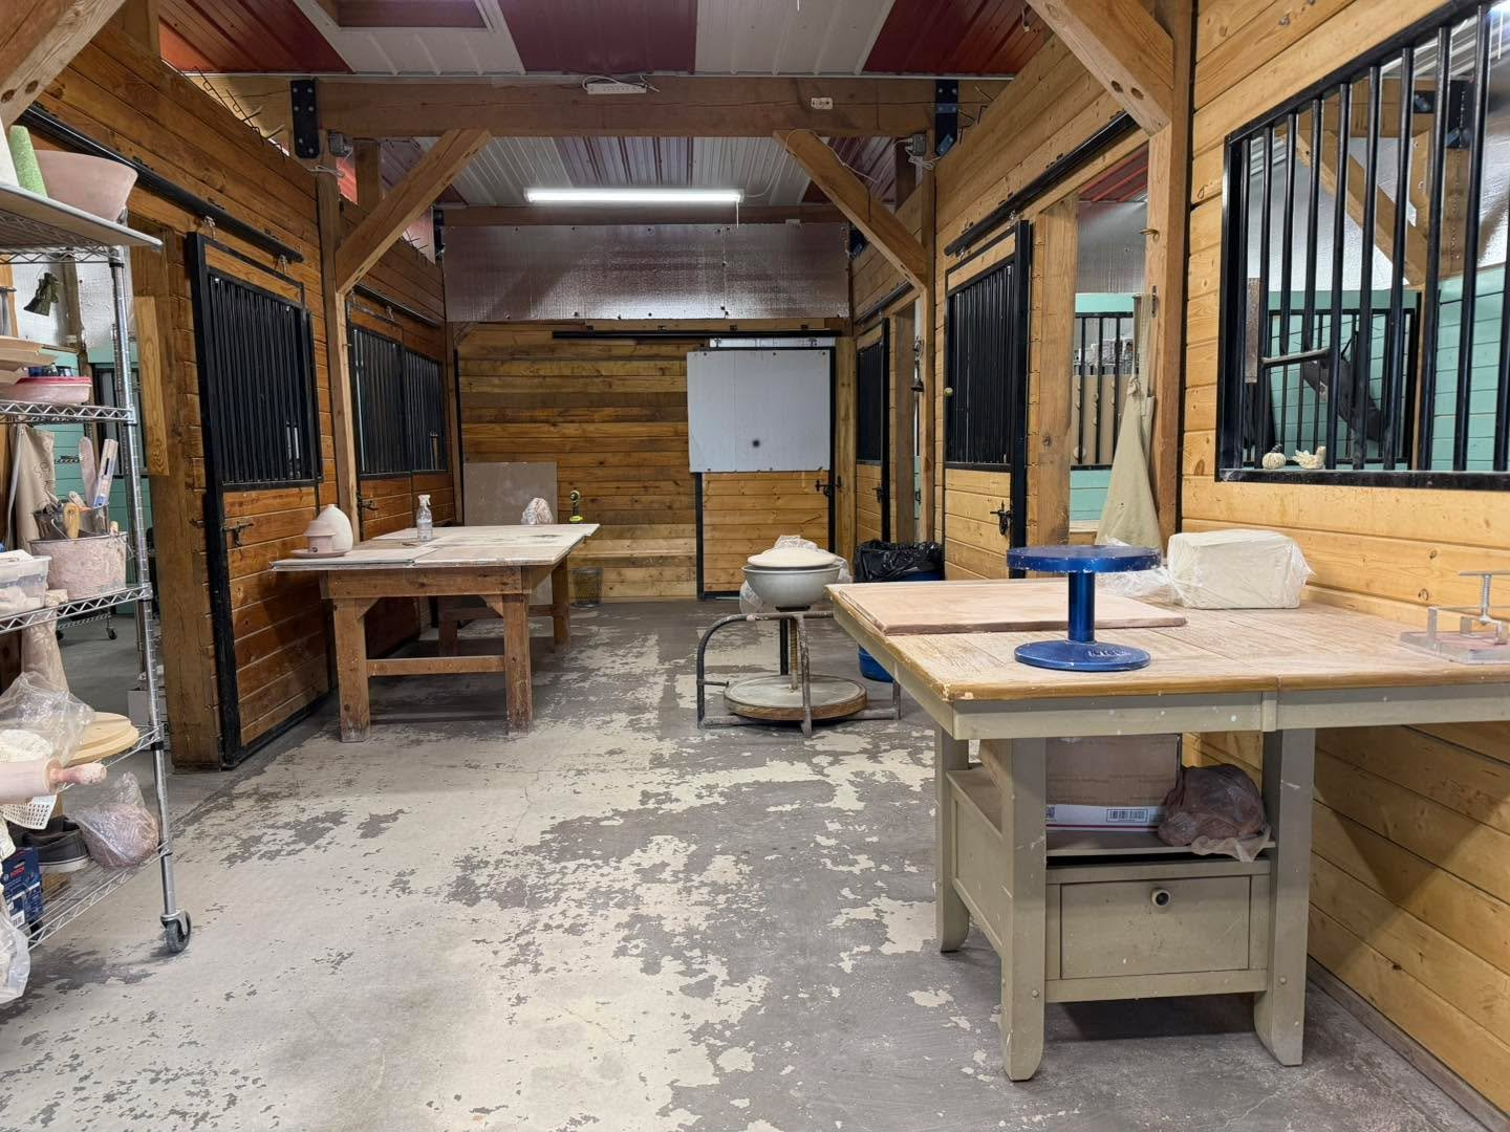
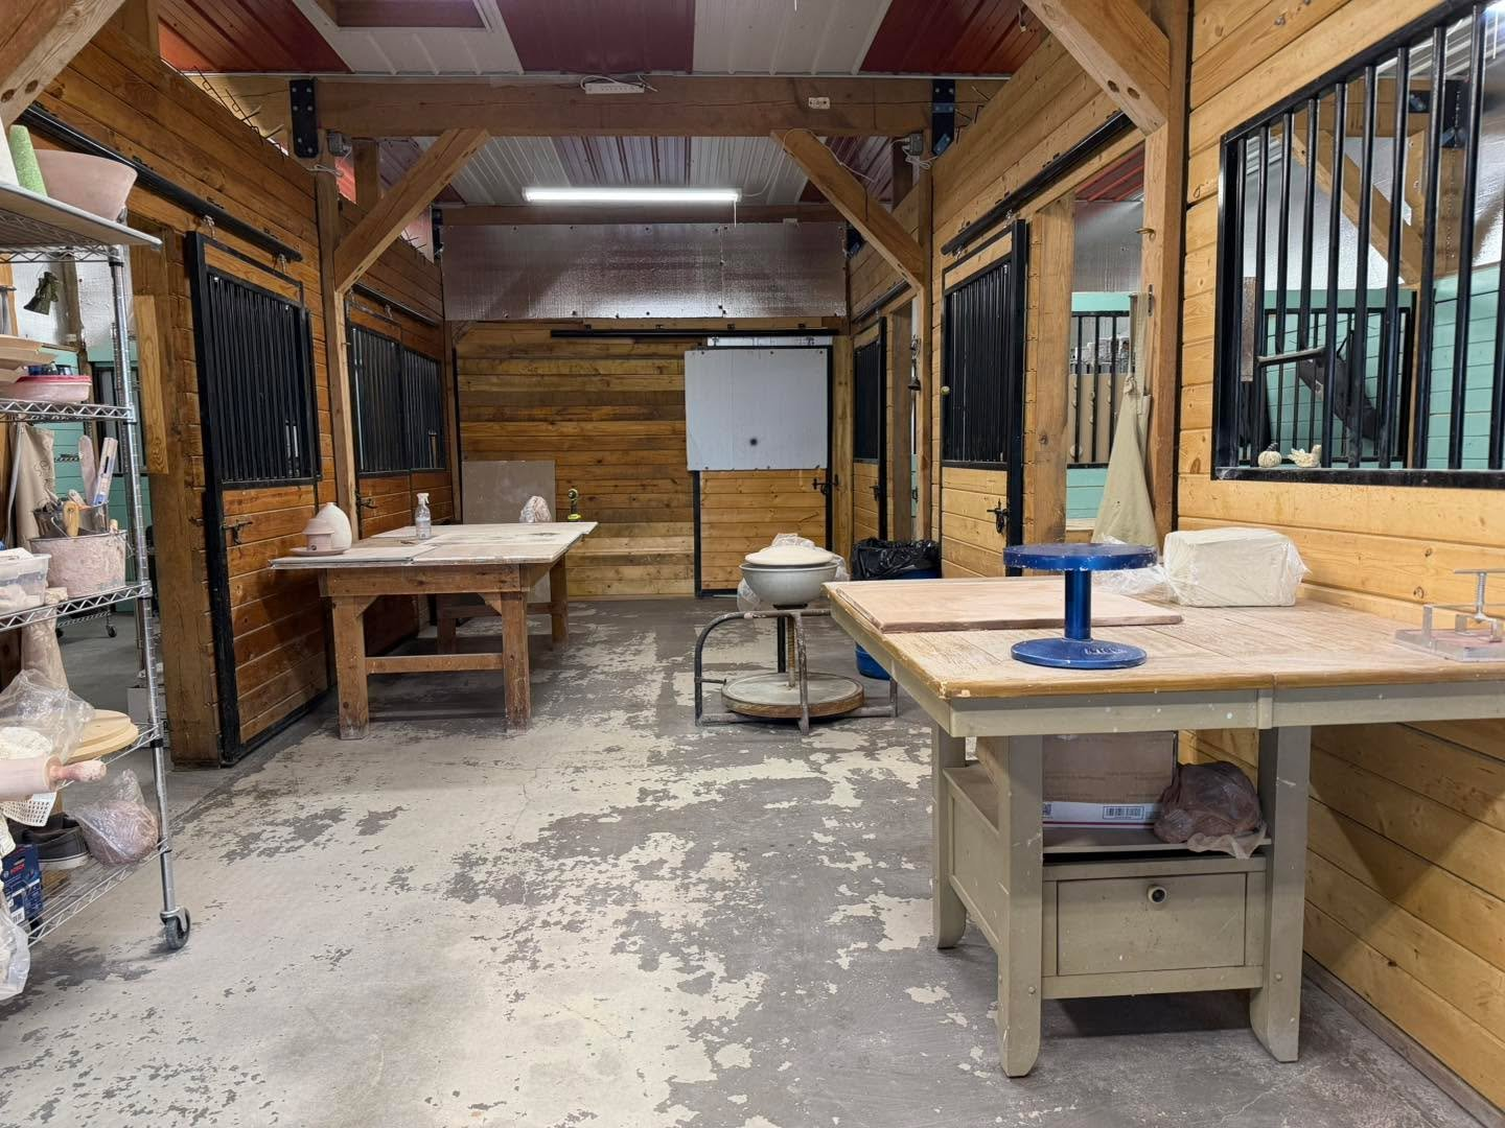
- waste bin [570,567,605,608]
